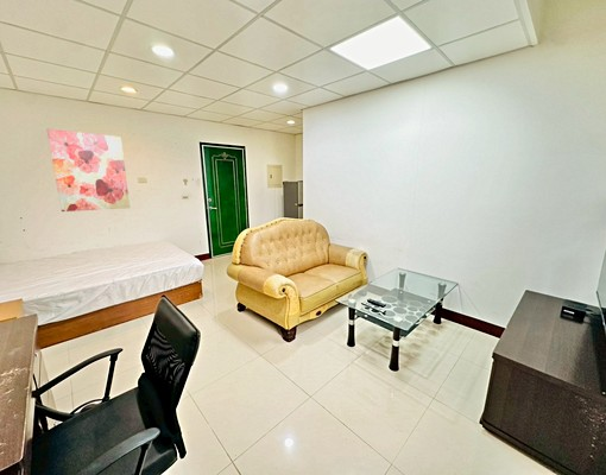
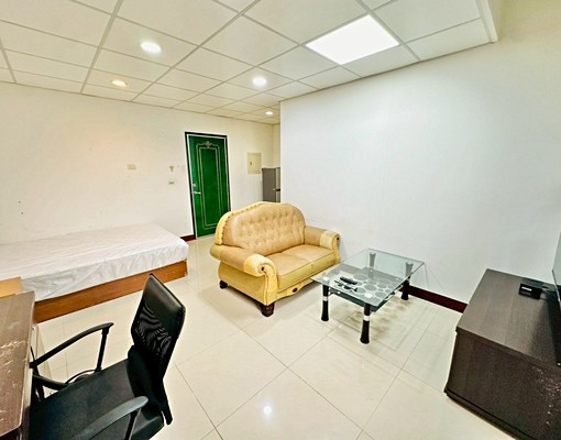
- wall art [46,128,131,213]
